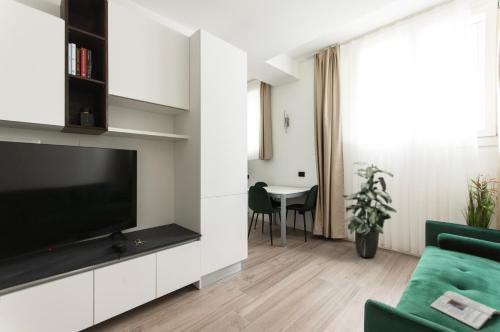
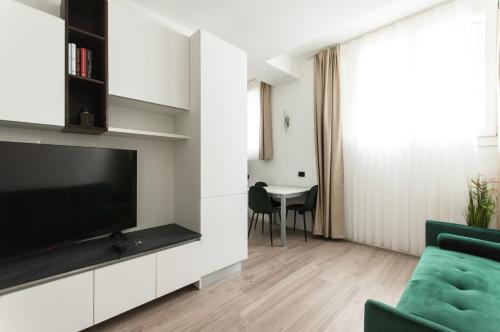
- indoor plant [341,161,398,258]
- magazine [429,290,500,331]
